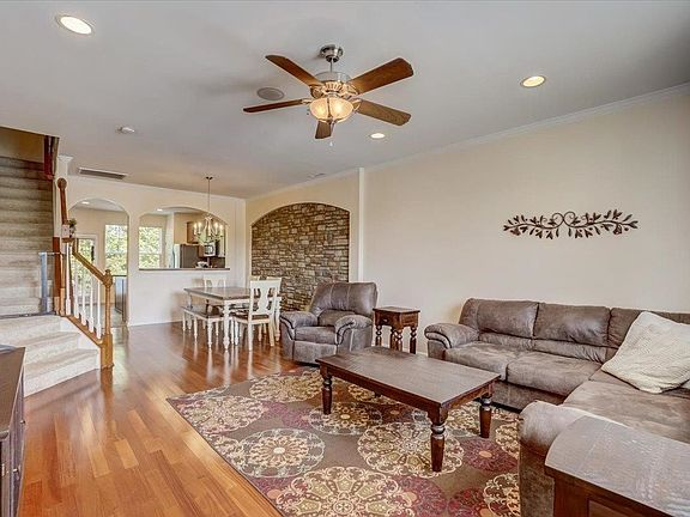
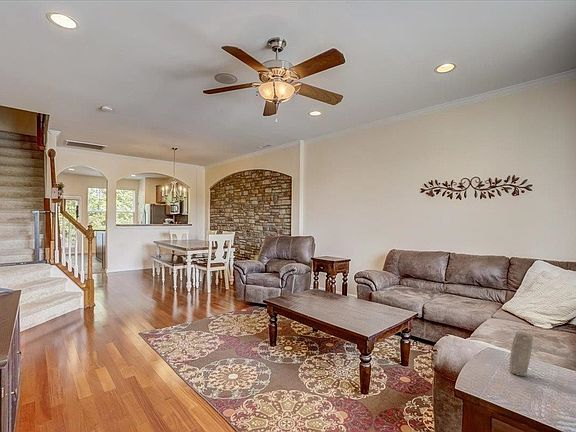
+ candle [508,330,534,377]
